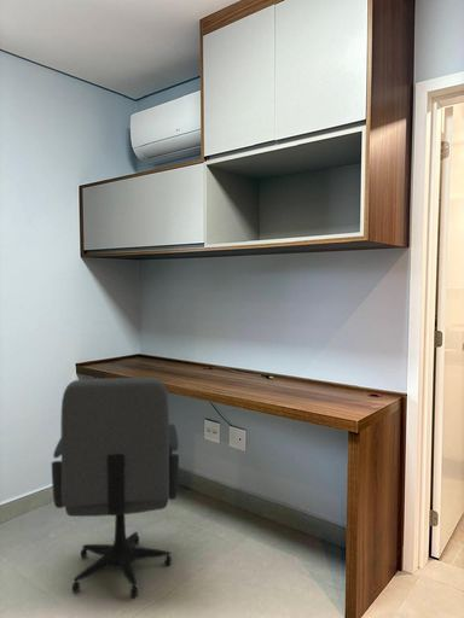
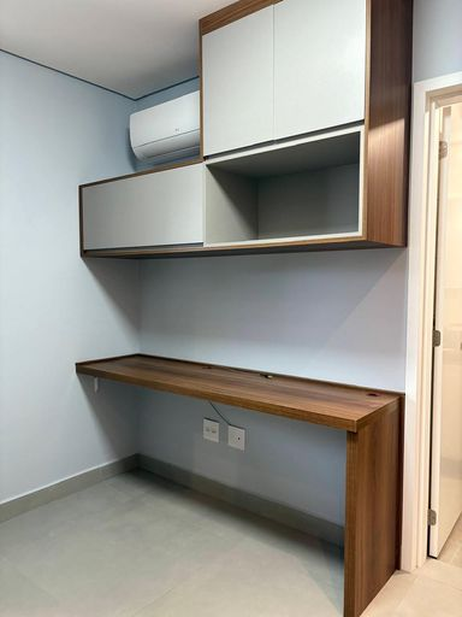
- office chair [51,377,180,599]
